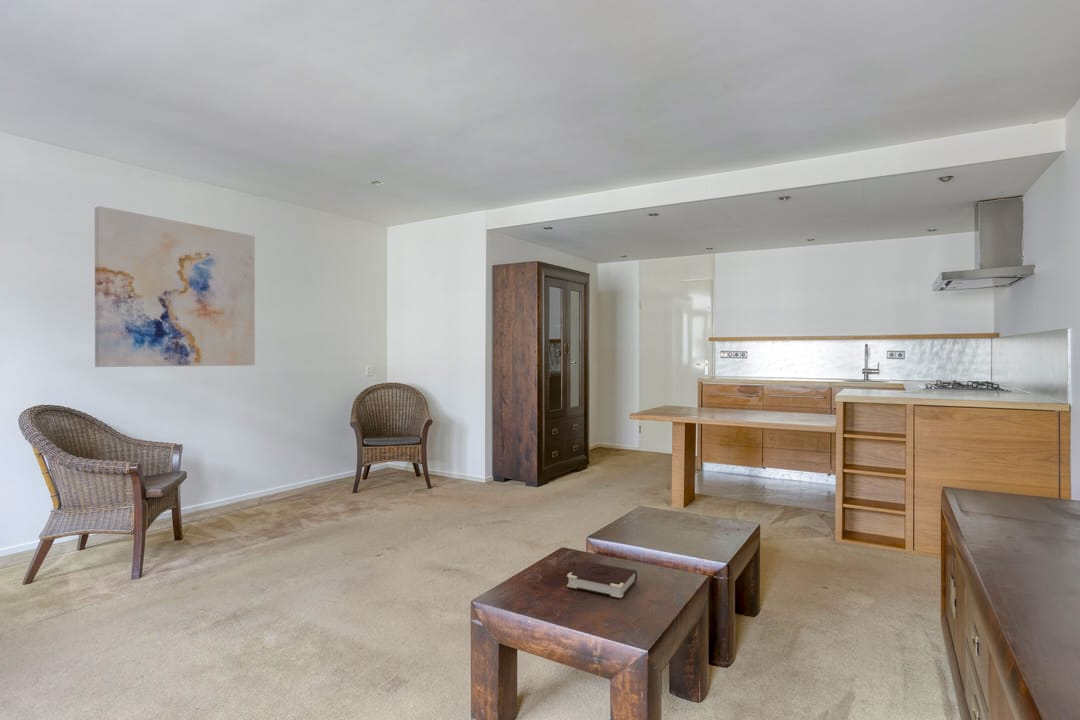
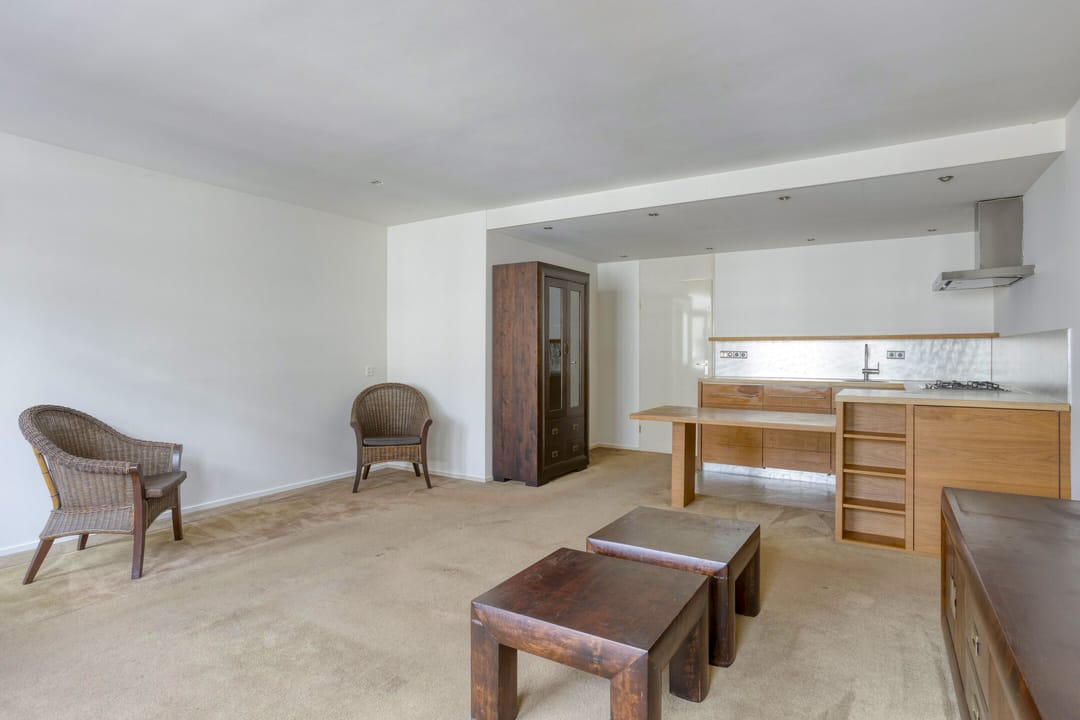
- wall art [94,205,256,368]
- book [566,560,638,599]
